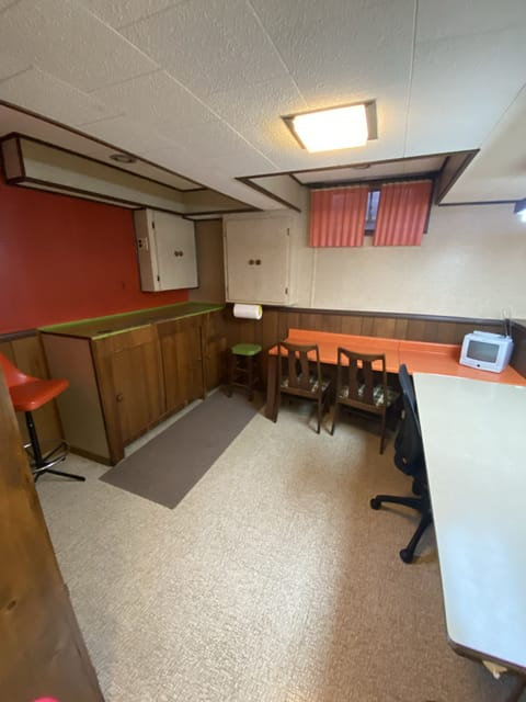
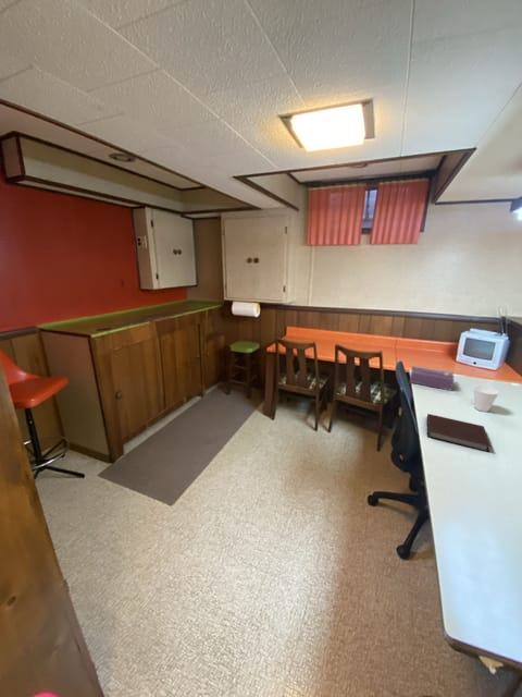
+ tissue box [409,365,456,392]
+ cup [473,384,500,413]
+ notebook [426,413,493,453]
